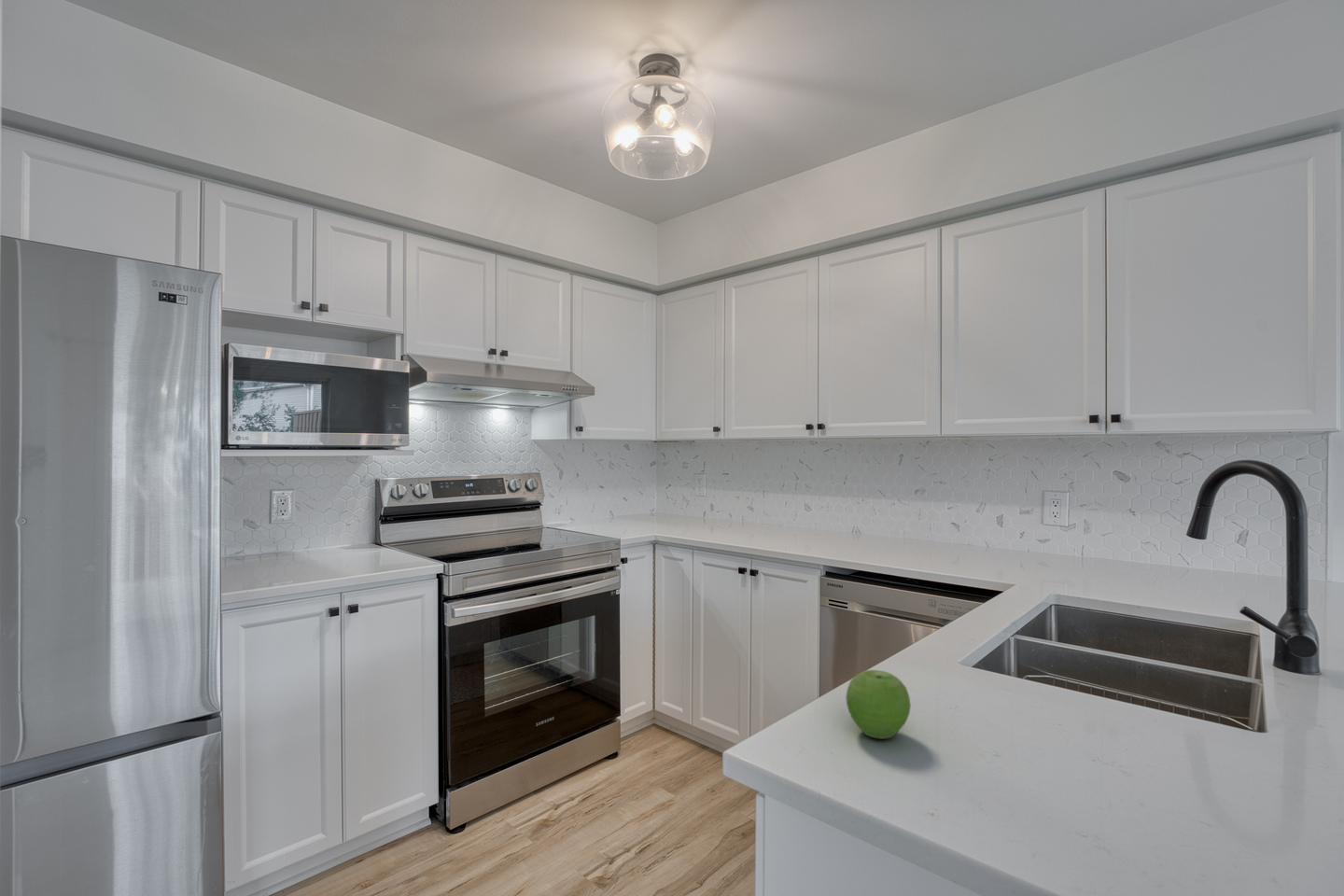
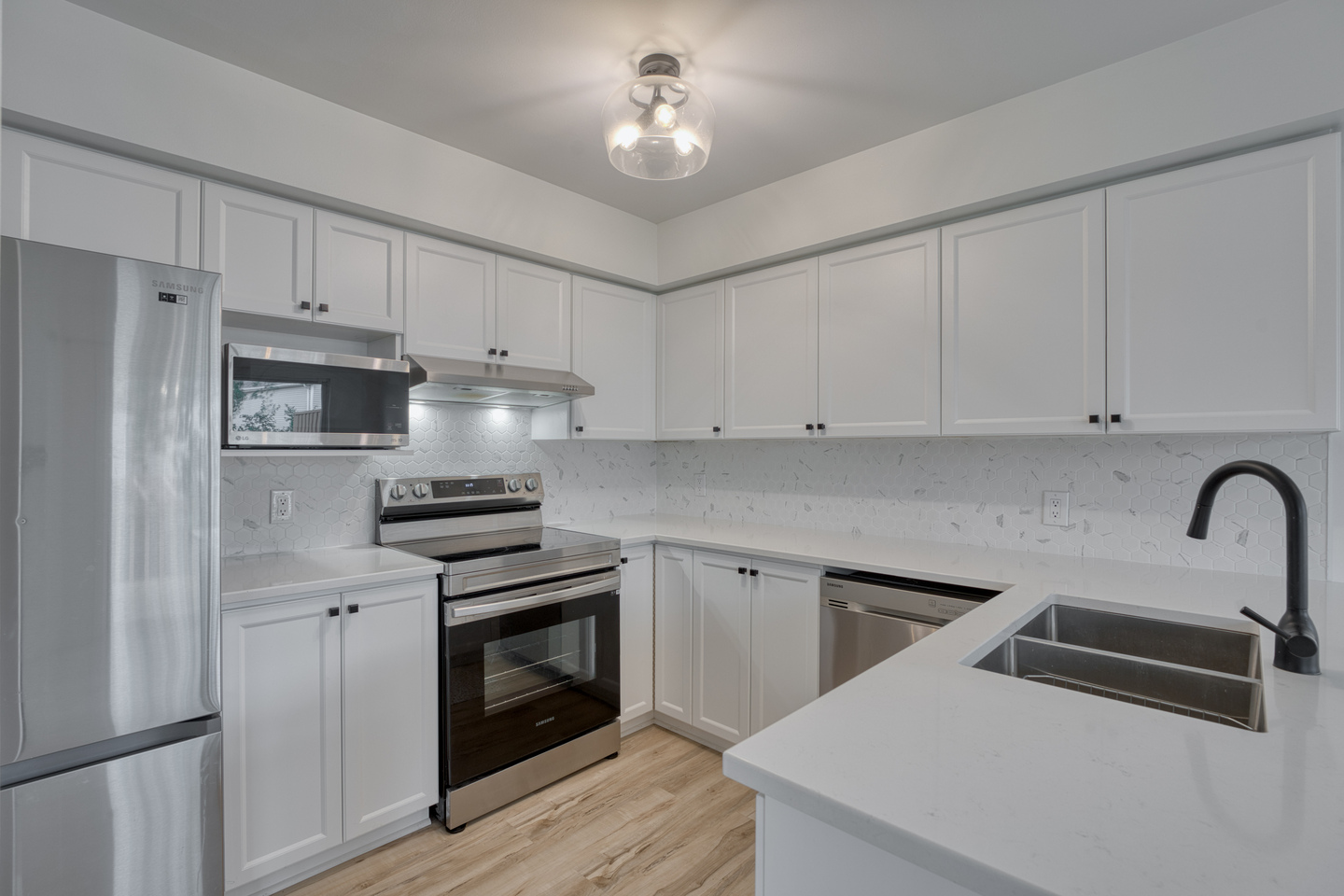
- fruit [845,669,912,740]
